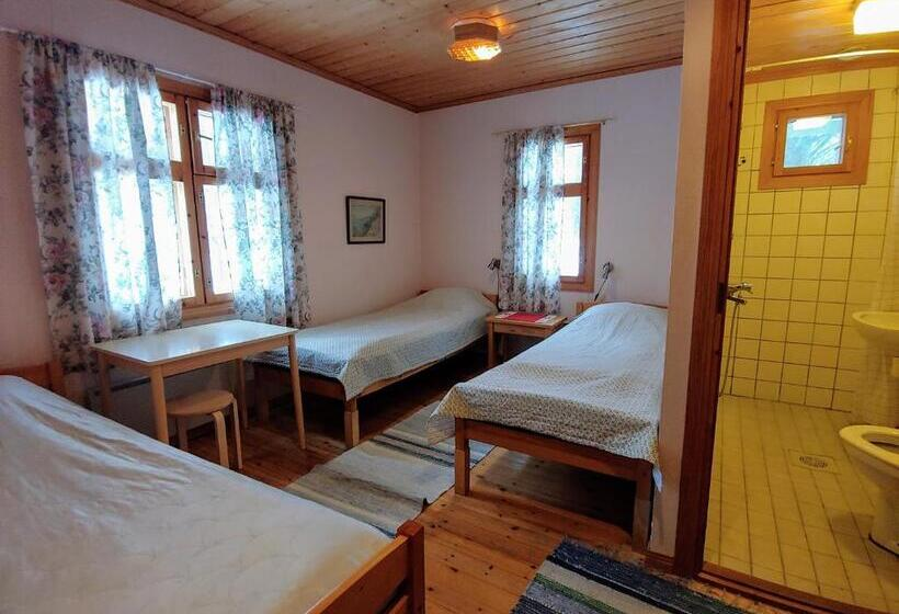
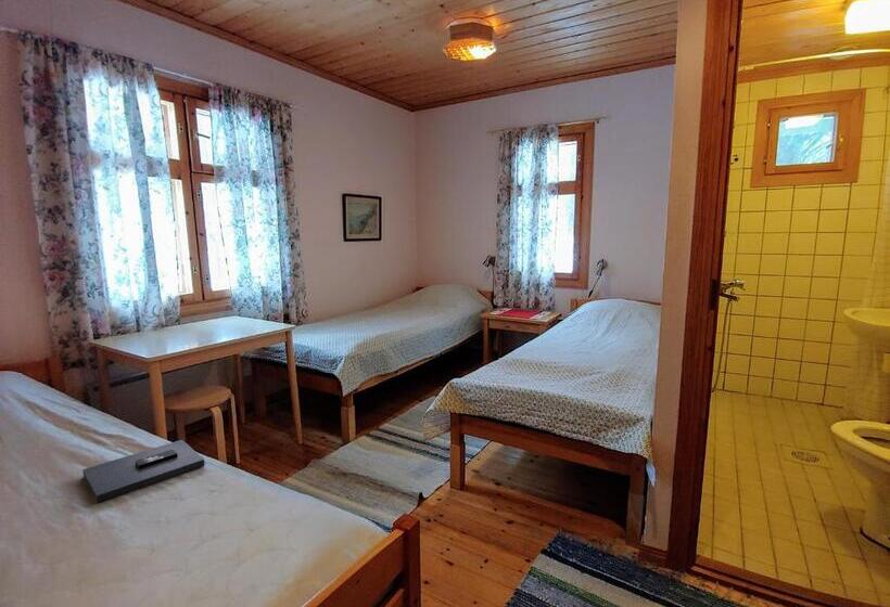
+ book [81,439,206,504]
